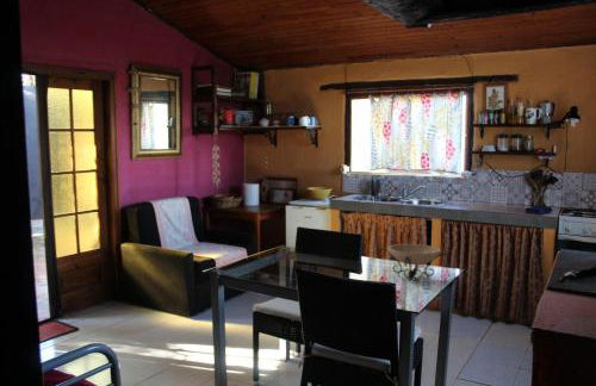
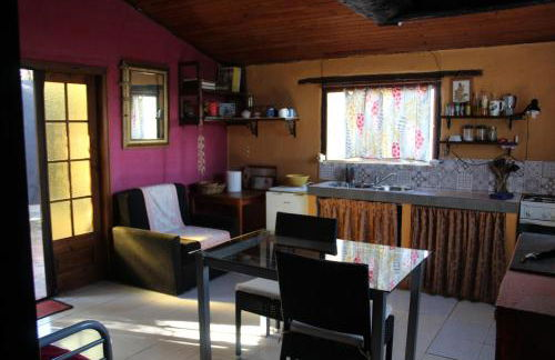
- decorative bowl [378,243,452,282]
